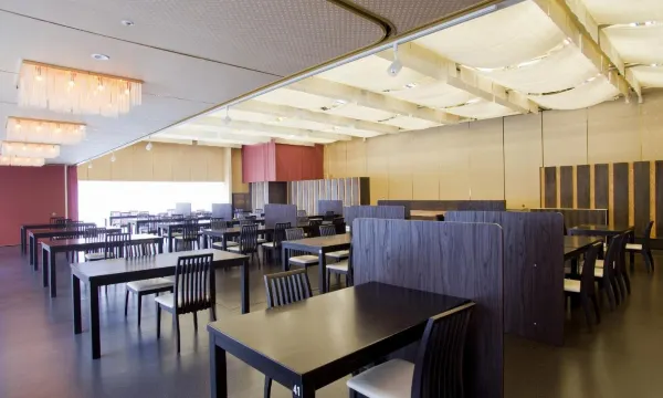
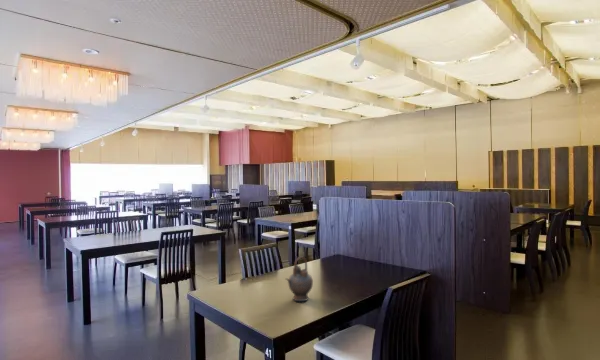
+ teapot [284,256,314,302]
